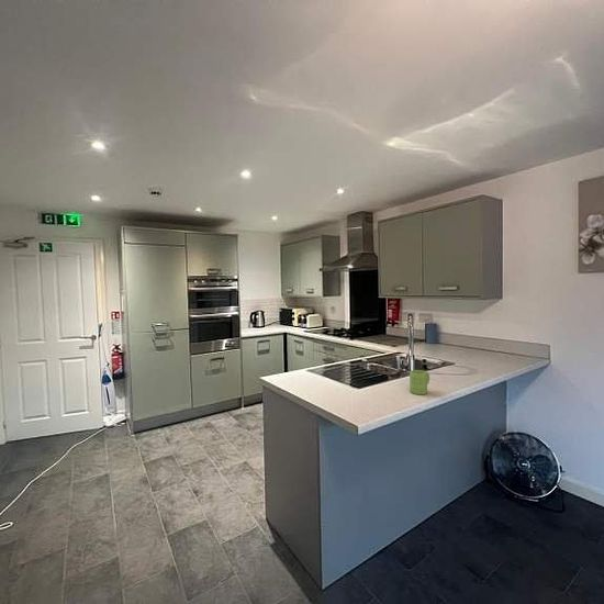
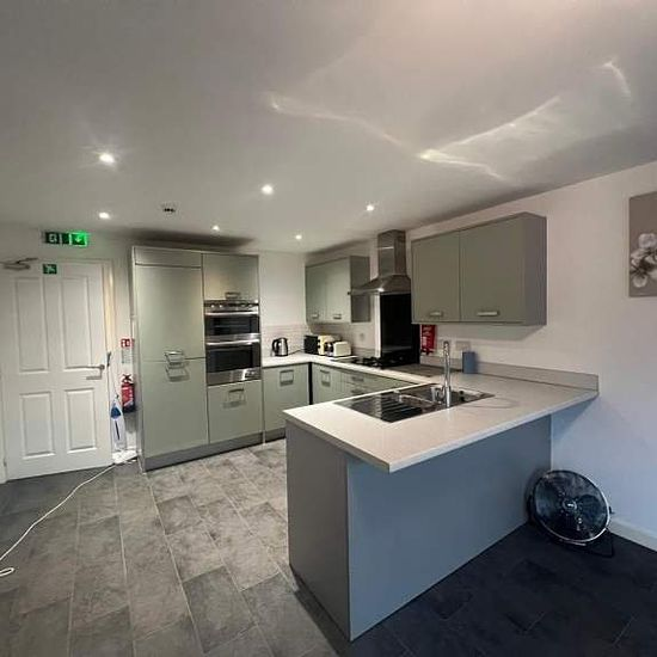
- mug [409,369,430,395]
